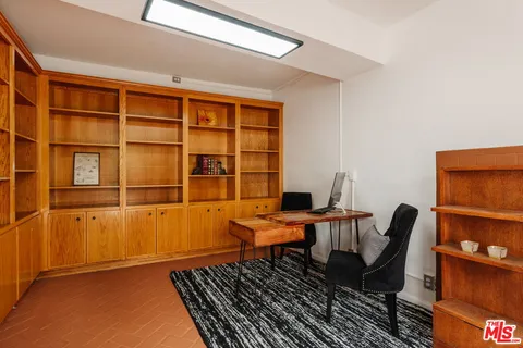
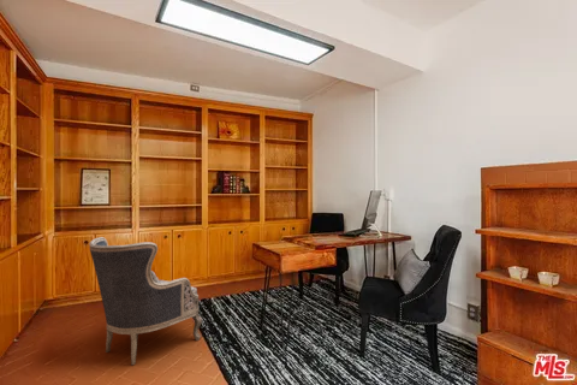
+ armchair [88,236,203,366]
